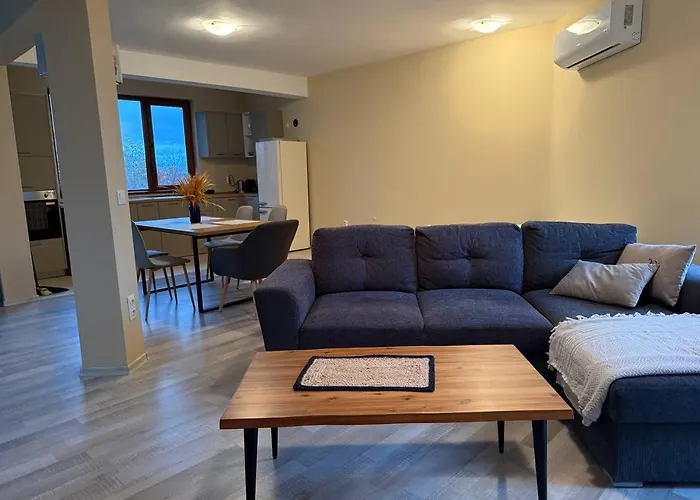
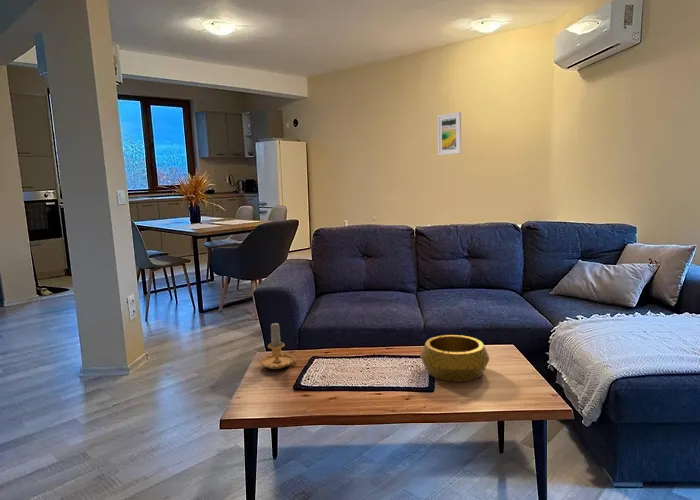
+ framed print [436,111,462,156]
+ decorative bowl [419,334,490,383]
+ candle [258,322,303,370]
